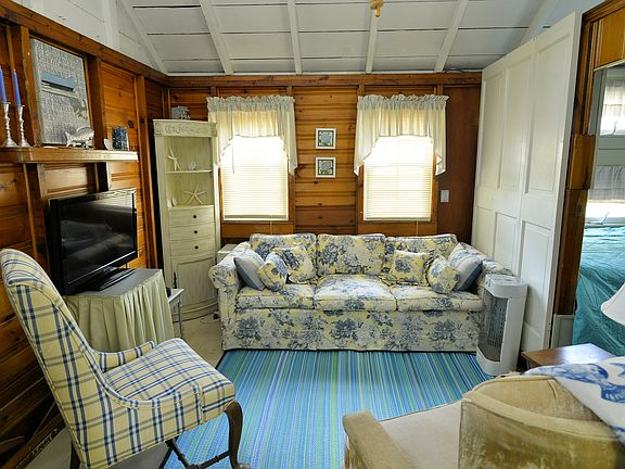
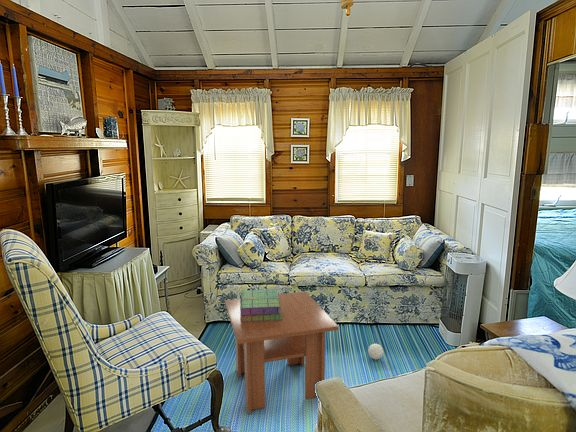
+ coffee table [224,291,339,415]
+ ball [367,343,385,361]
+ stack of books [240,288,282,322]
